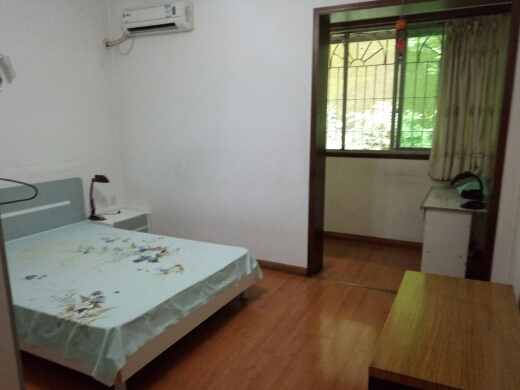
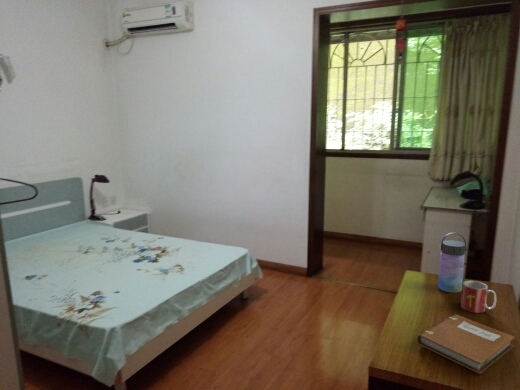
+ water bottle [437,232,467,294]
+ notebook [416,313,516,375]
+ mug [460,280,497,314]
